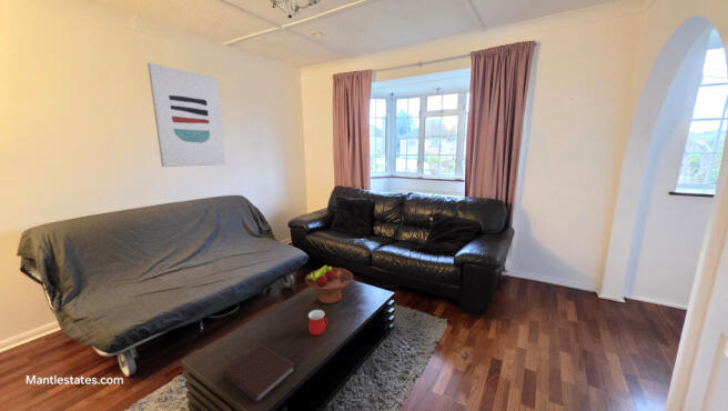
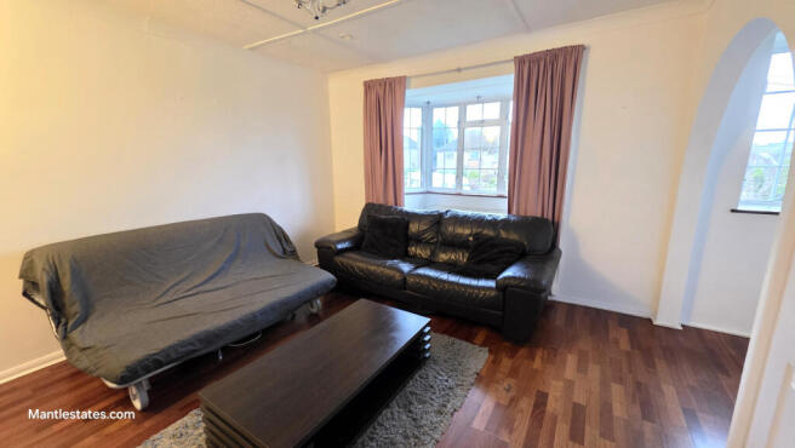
- notebook [221,343,297,404]
- fruit bowl [304,264,354,304]
- wall art [146,61,226,168]
- mug [307,309,328,337]
